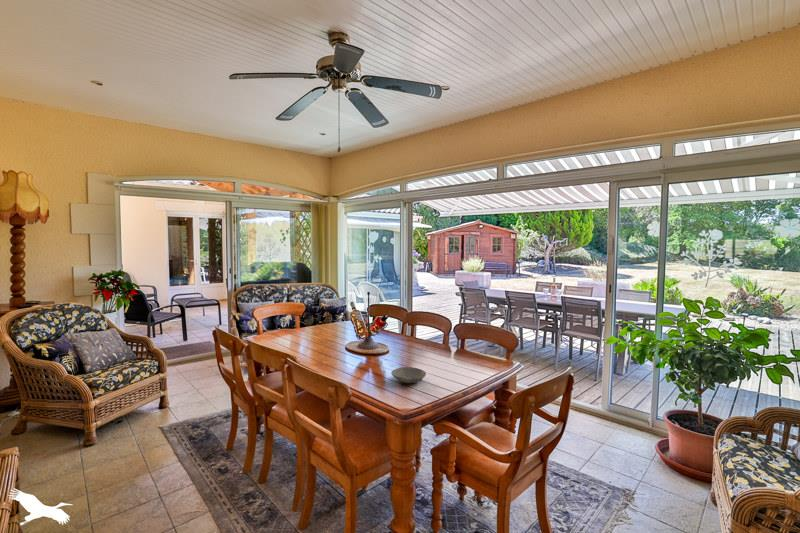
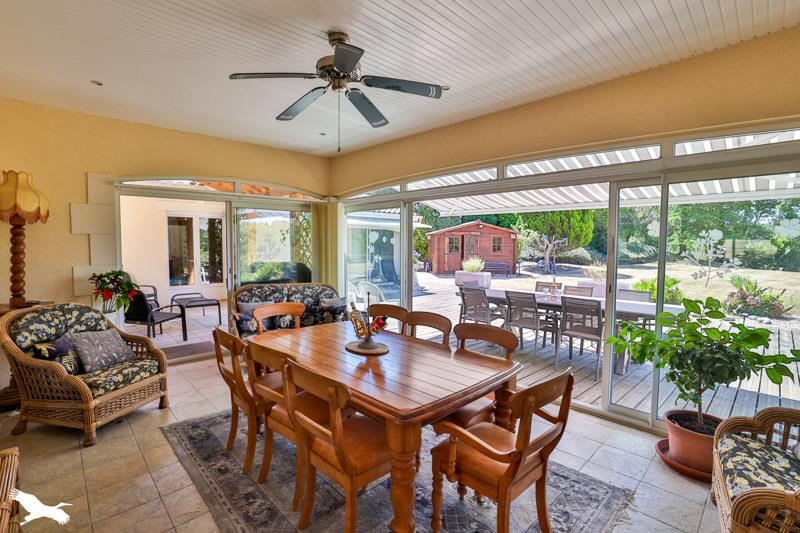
- bowl [390,366,427,384]
